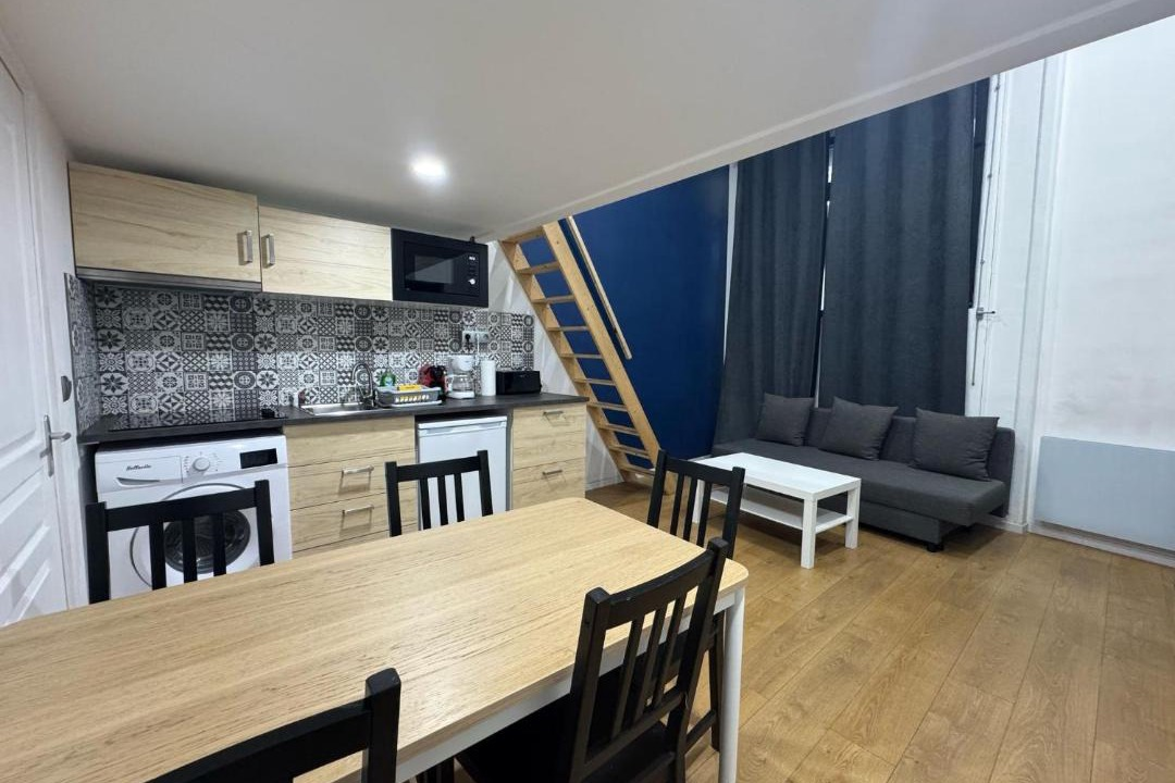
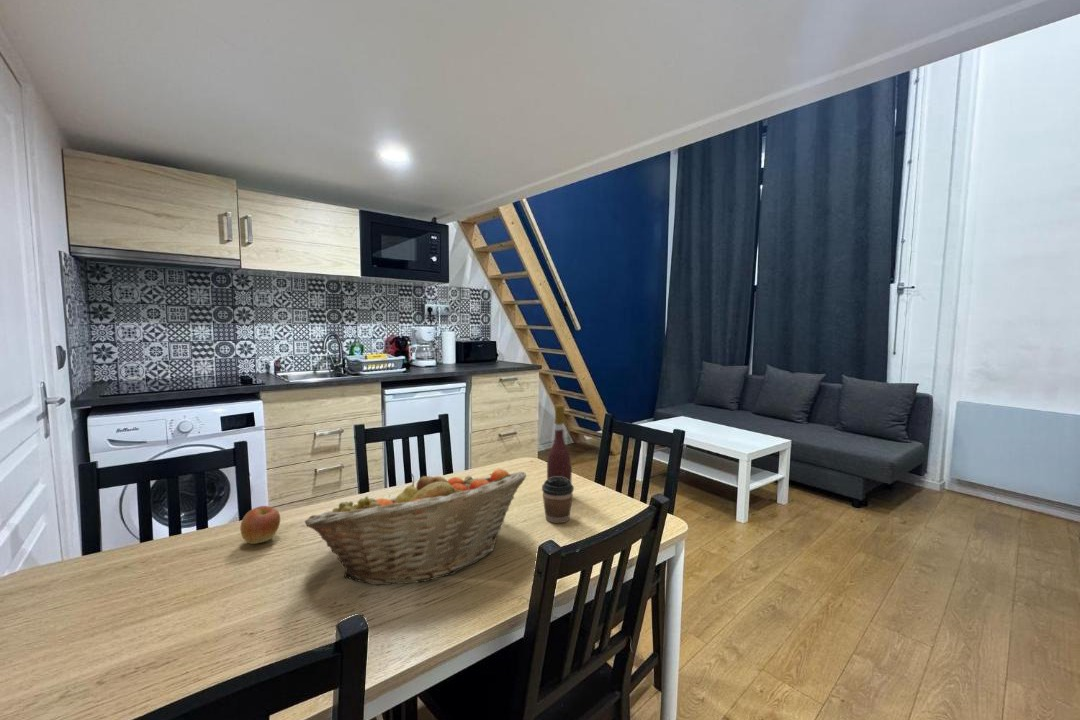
+ apple [239,505,281,545]
+ fruit basket [304,468,527,586]
+ coffee cup [541,477,575,524]
+ wine bottle [546,404,573,483]
